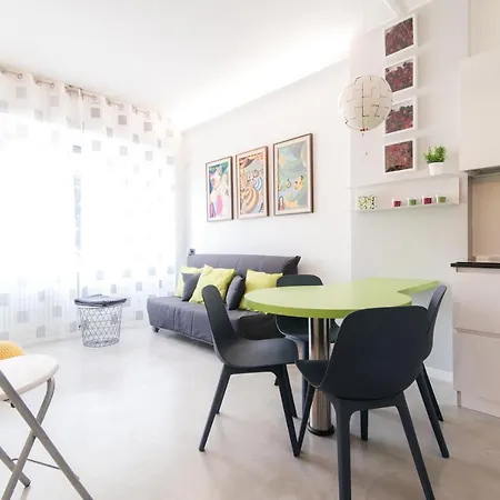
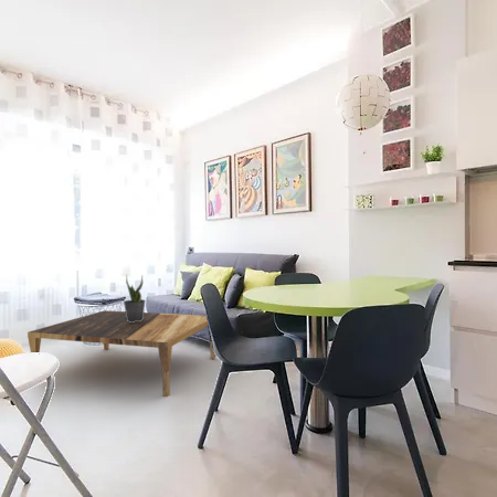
+ coffee table [27,309,216,398]
+ potted plant [123,274,147,322]
